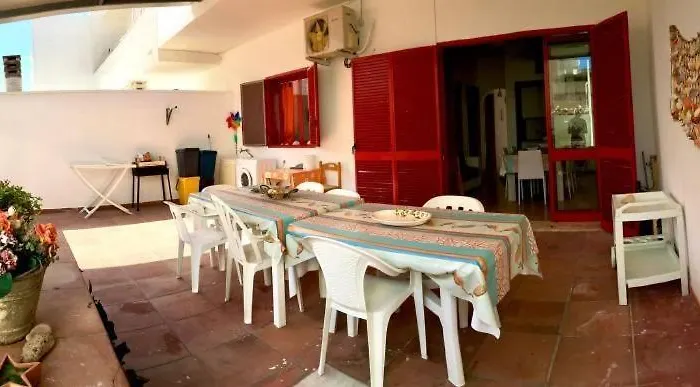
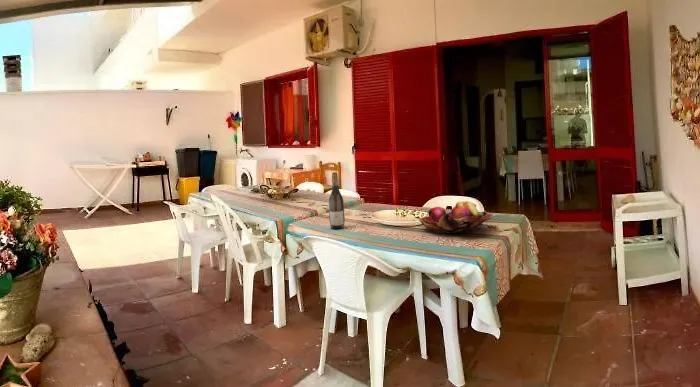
+ wine bottle [328,171,346,229]
+ fruit basket [418,200,493,234]
